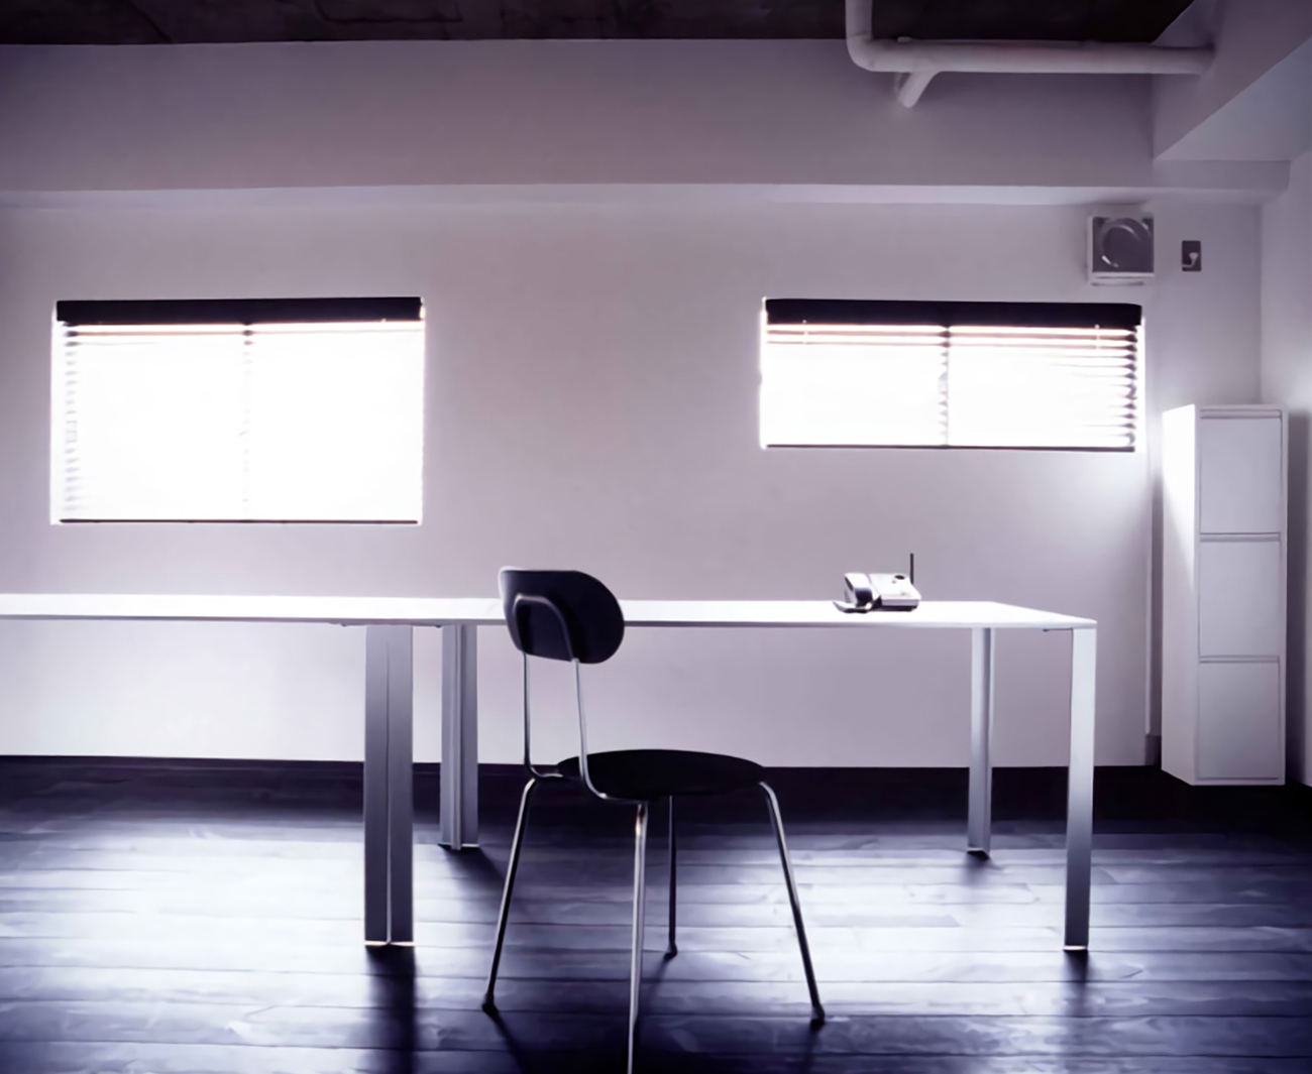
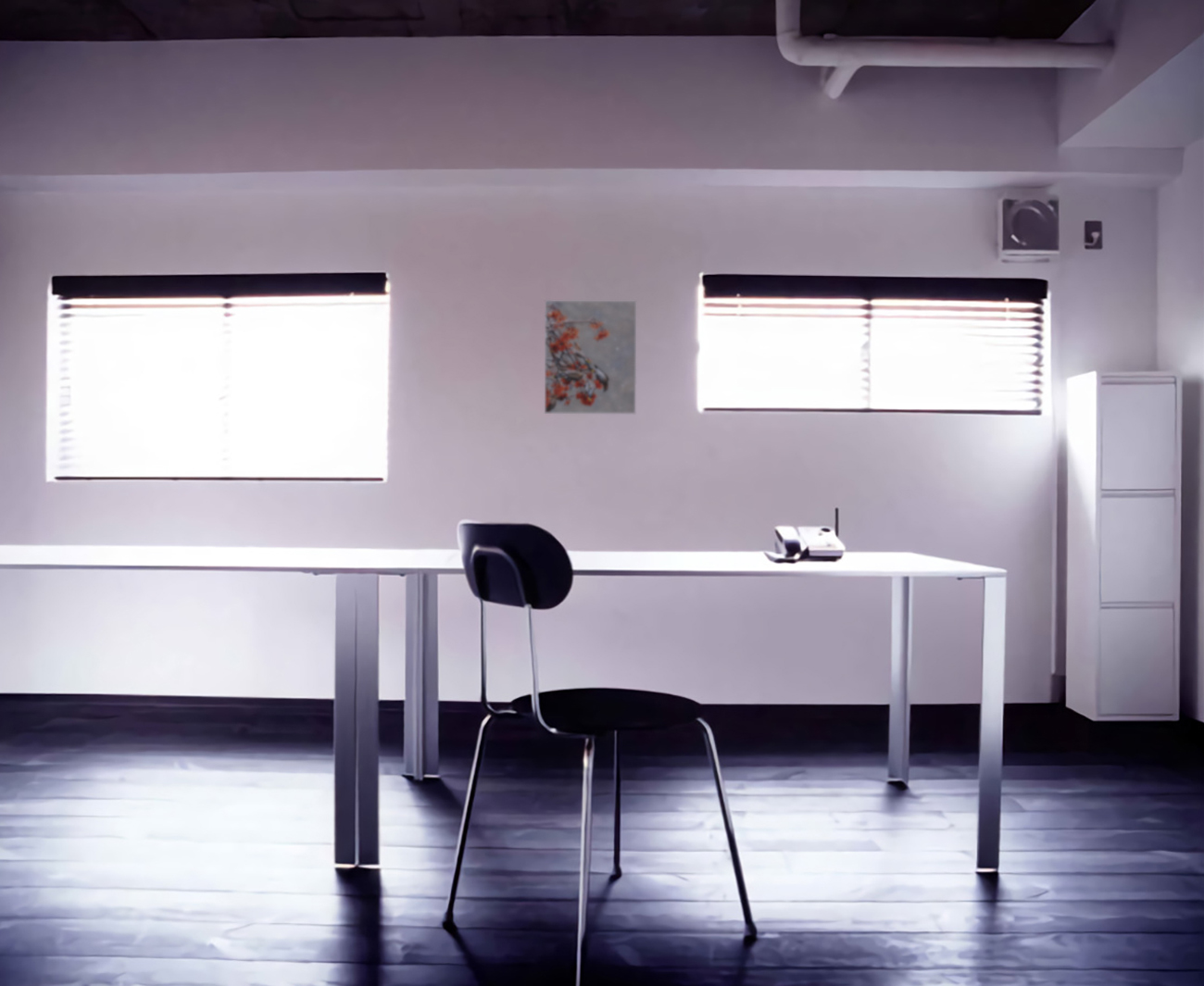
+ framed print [544,299,637,415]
